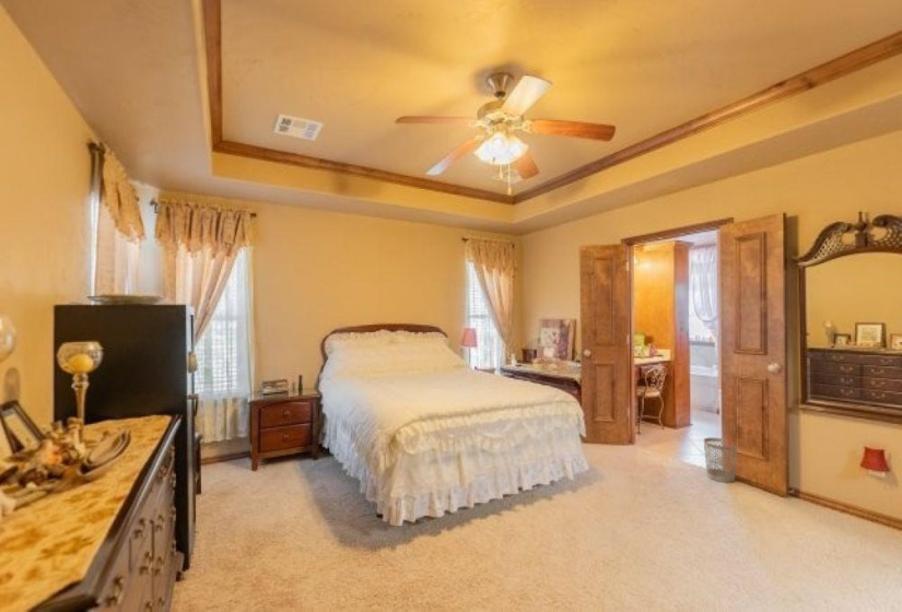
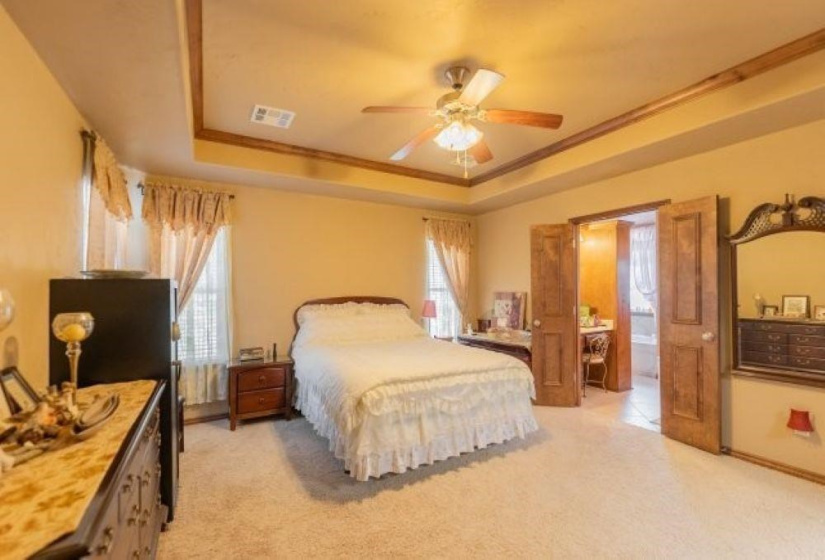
- wastebasket [703,436,739,483]
